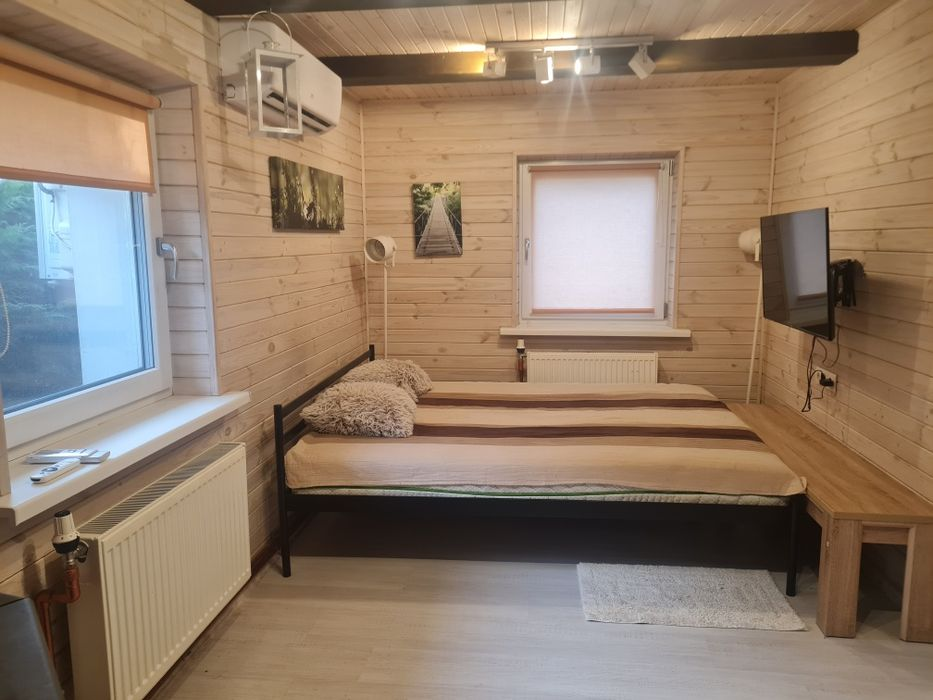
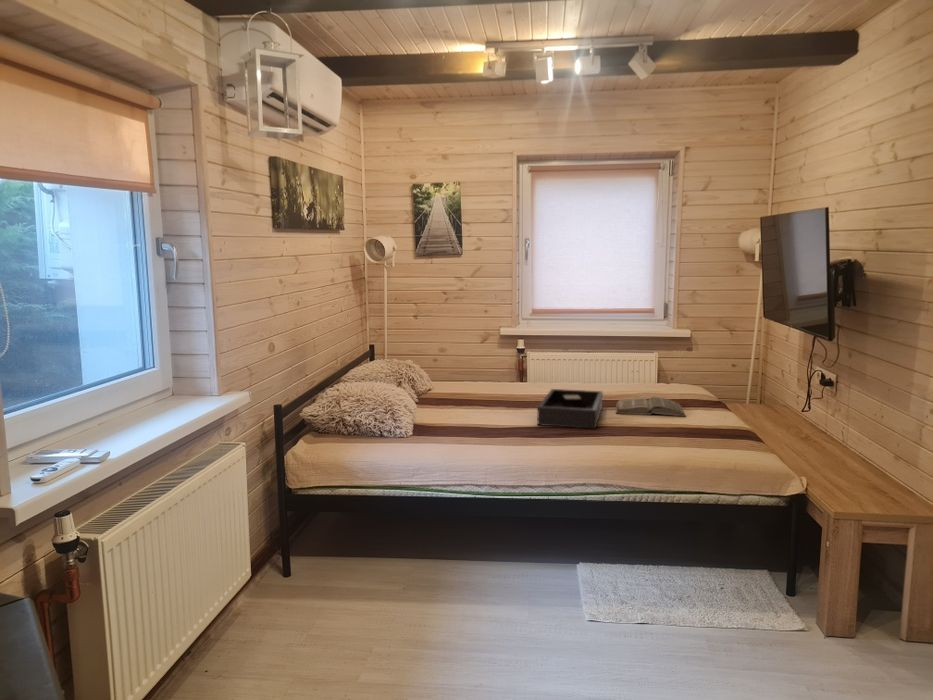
+ tray [536,388,604,430]
+ book [615,396,687,418]
